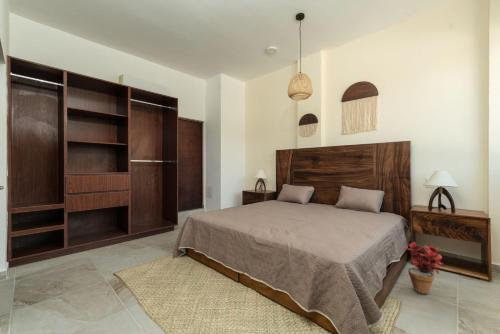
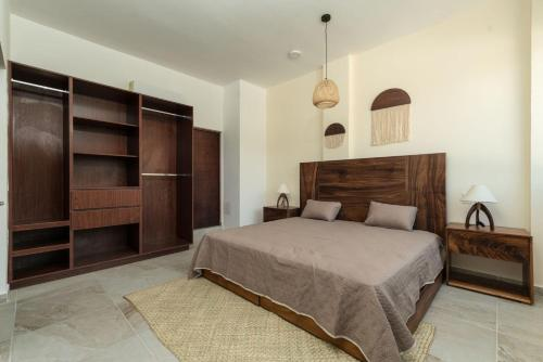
- potted plant [402,241,446,295]
